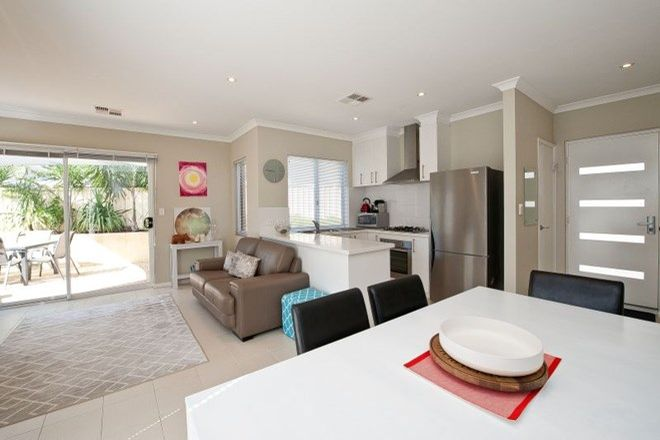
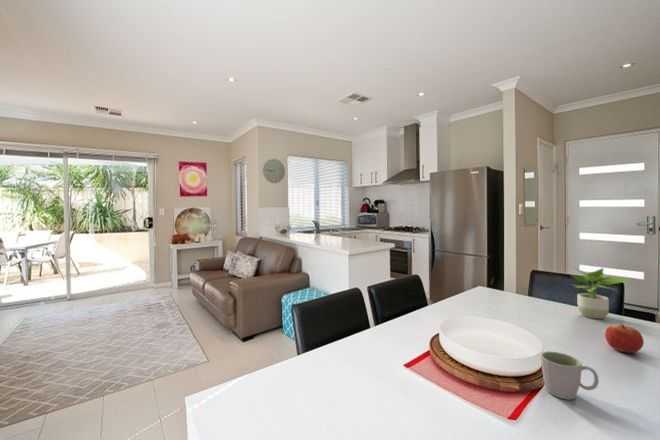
+ potted plant [568,263,630,320]
+ apple [604,323,645,354]
+ mug [539,350,600,401]
